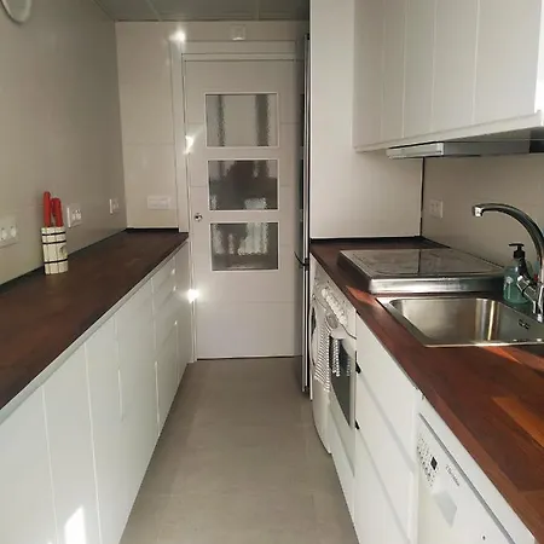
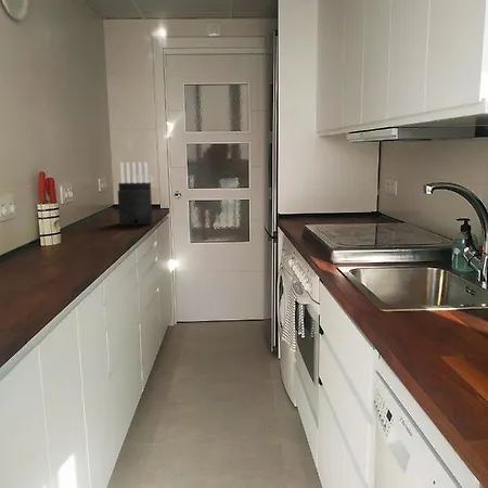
+ knife block [117,162,153,227]
